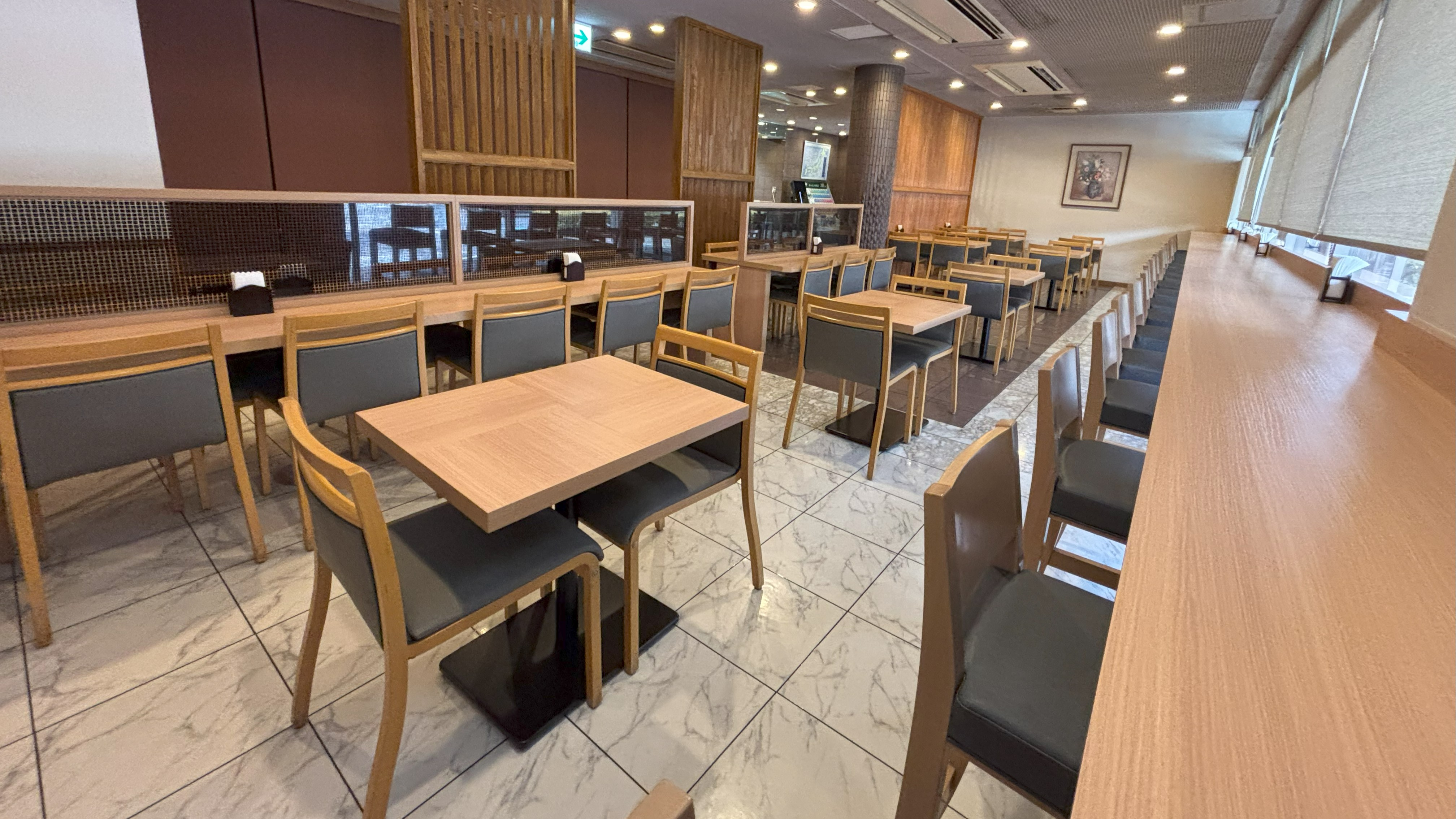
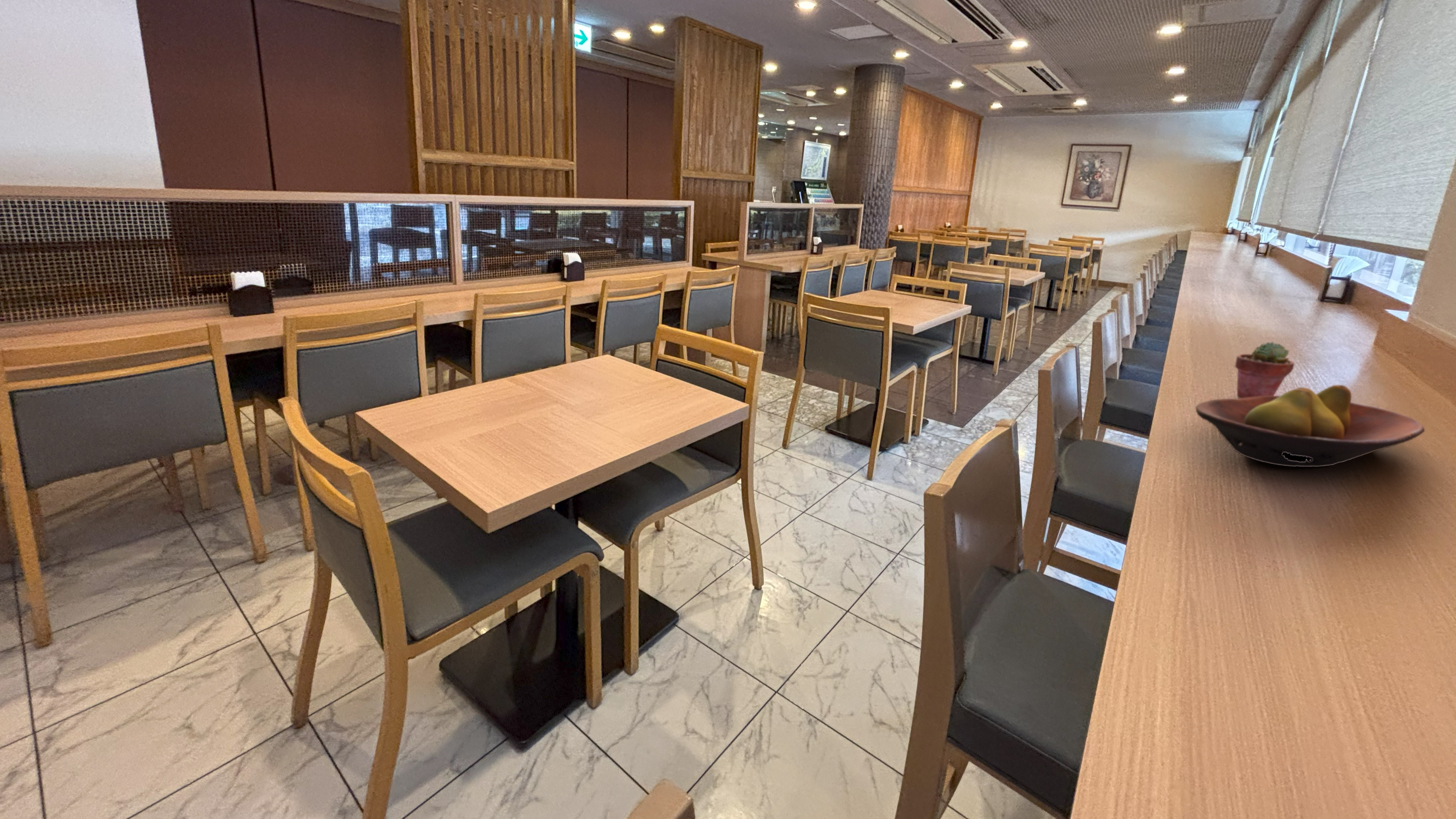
+ potted succulent [1235,341,1295,399]
+ fruit bowl [1195,385,1425,467]
